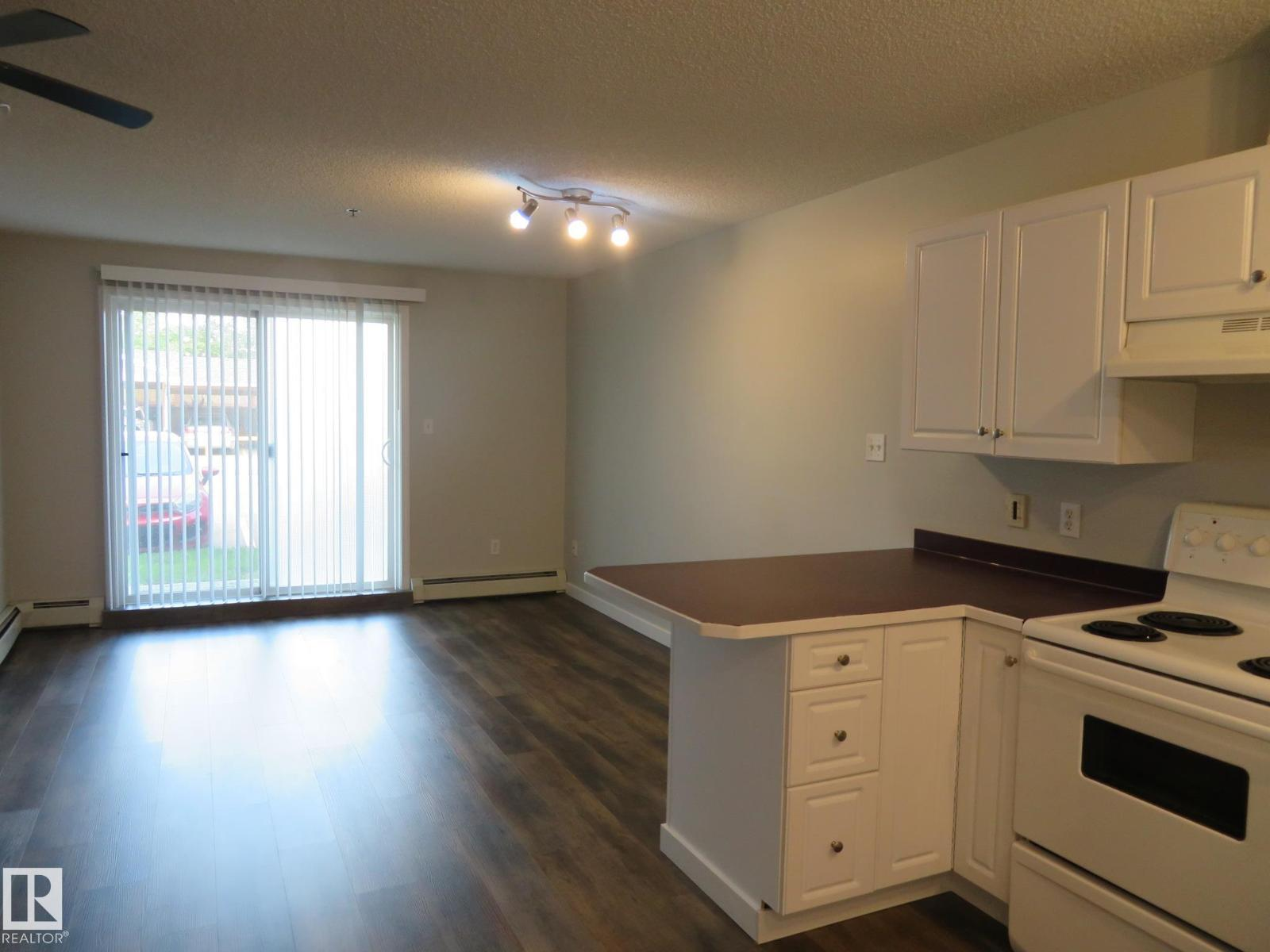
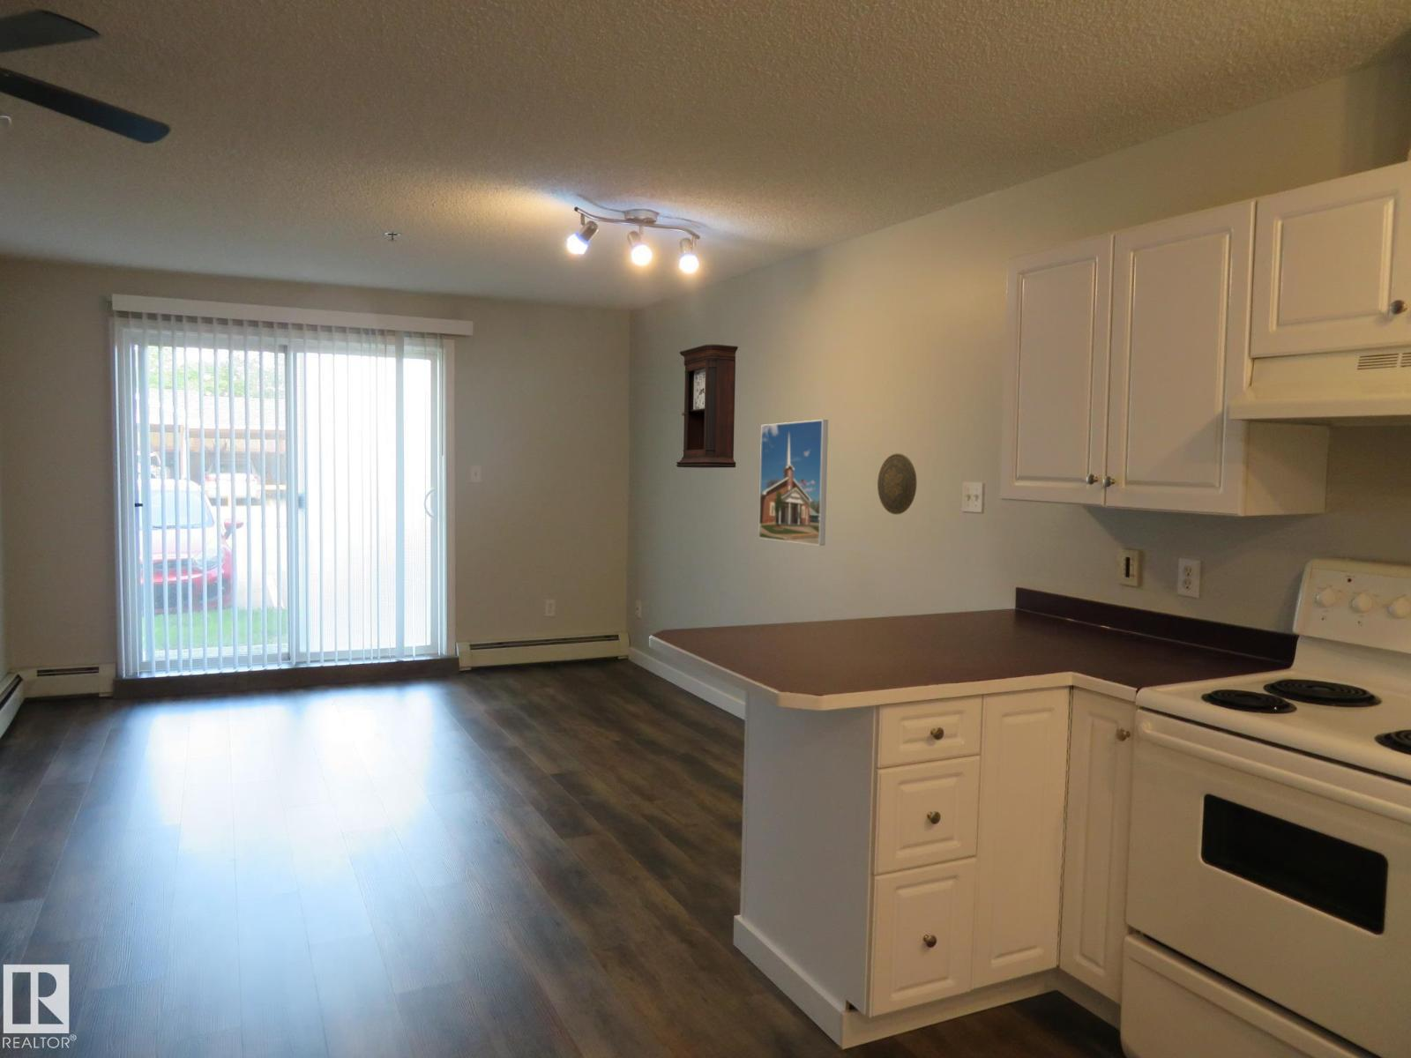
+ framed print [758,419,829,547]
+ pendulum clock [676,343,739,469]
+ decorative plate [877,452,917,516]
